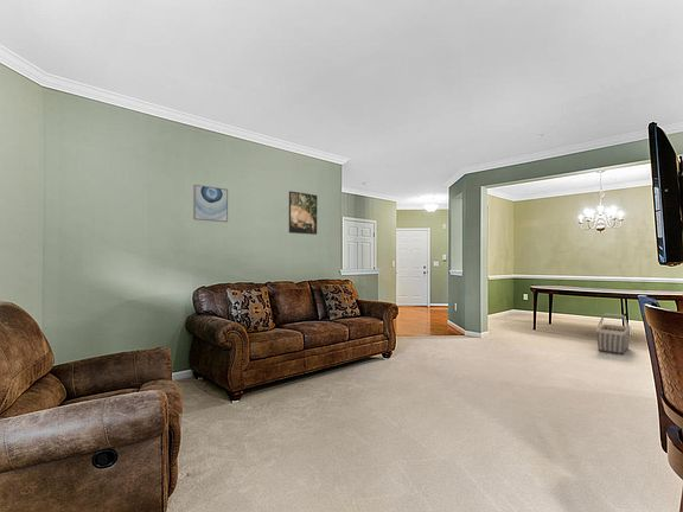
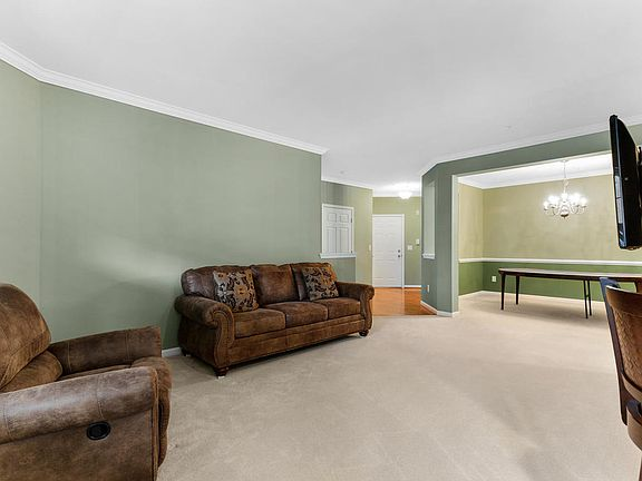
- basket [595,313,632,357]
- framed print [288,190,318,236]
- wall art [192,184,229,223]
